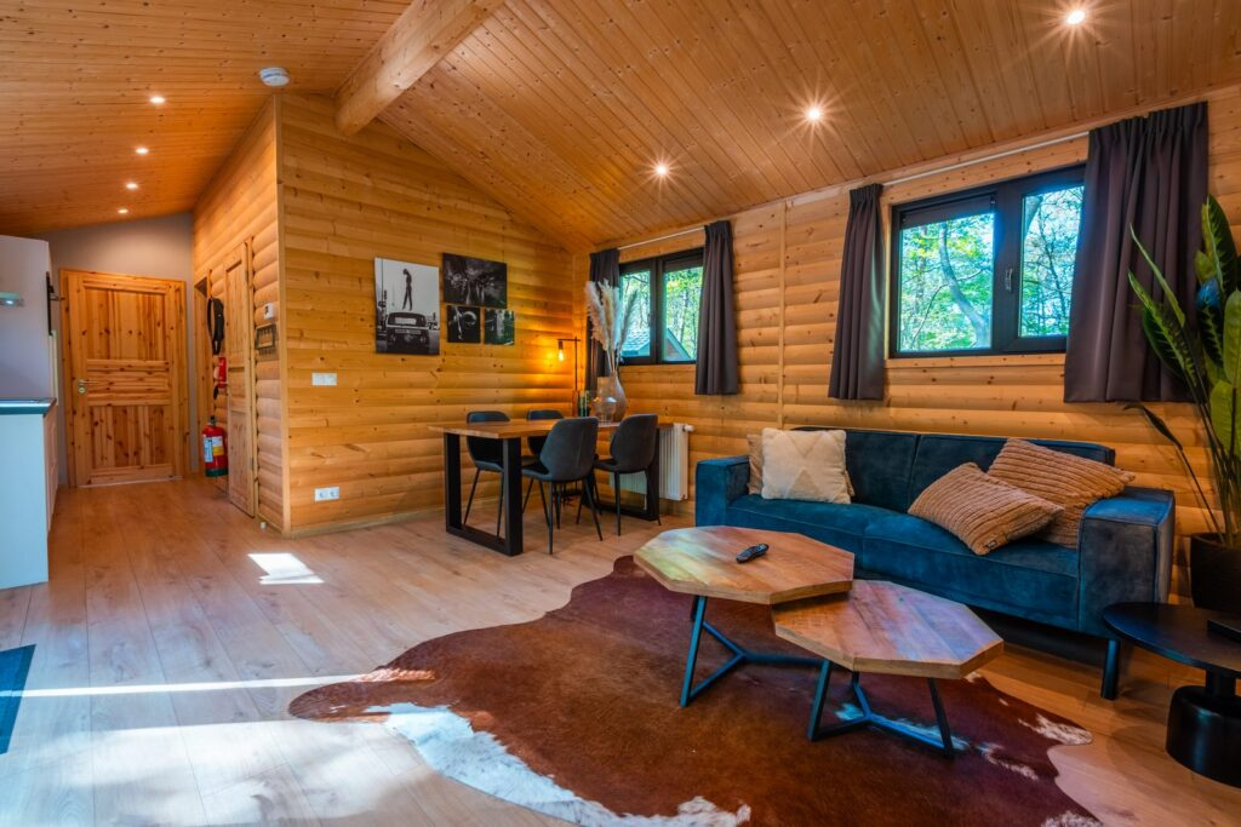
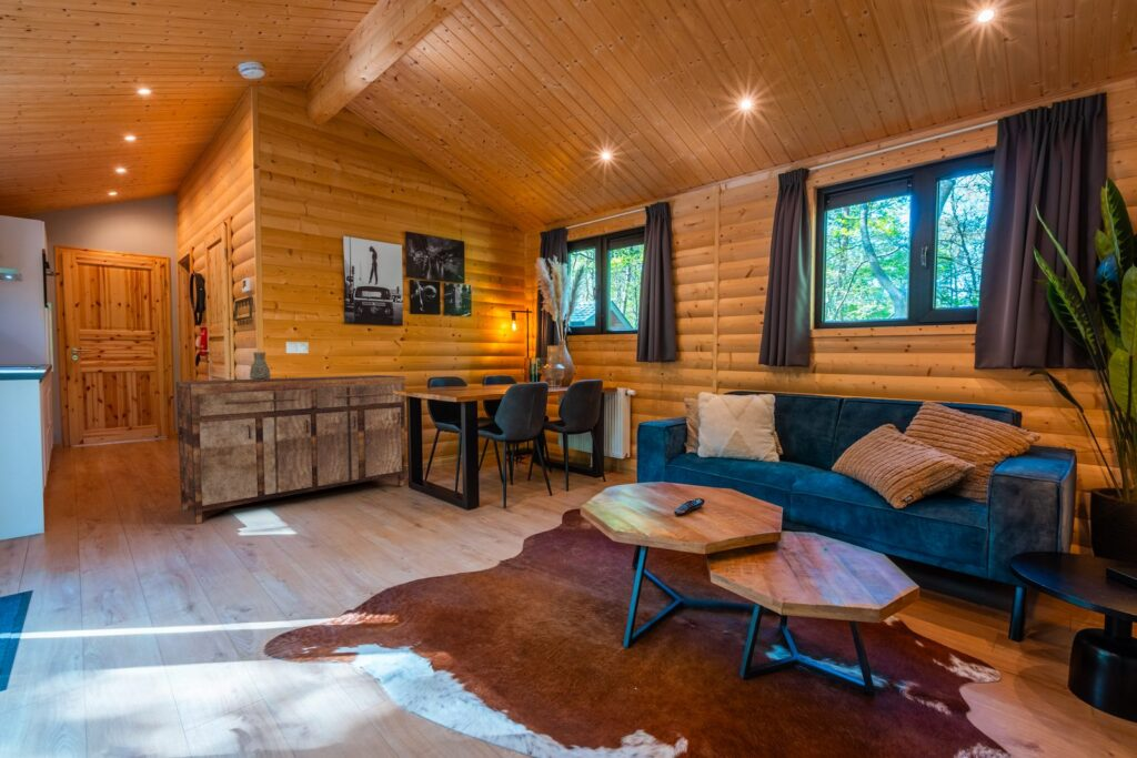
+ decorative vase [249,352,272,381]
+ sideboard [174,374,406,526]
